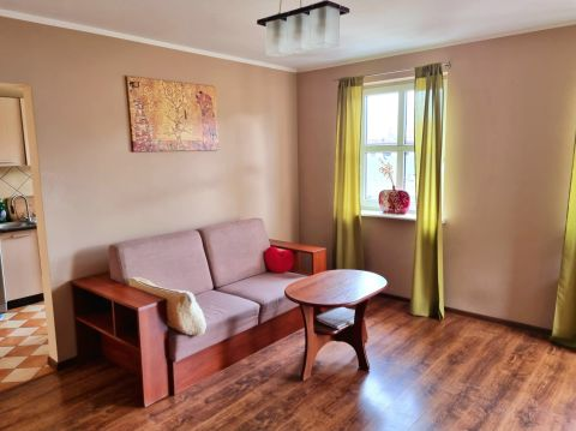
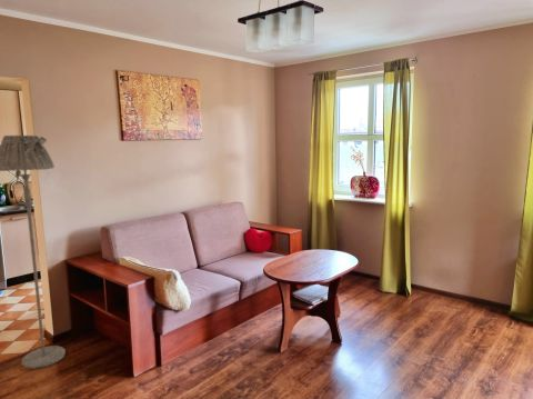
+ floor lamp [0,134,67,370]
